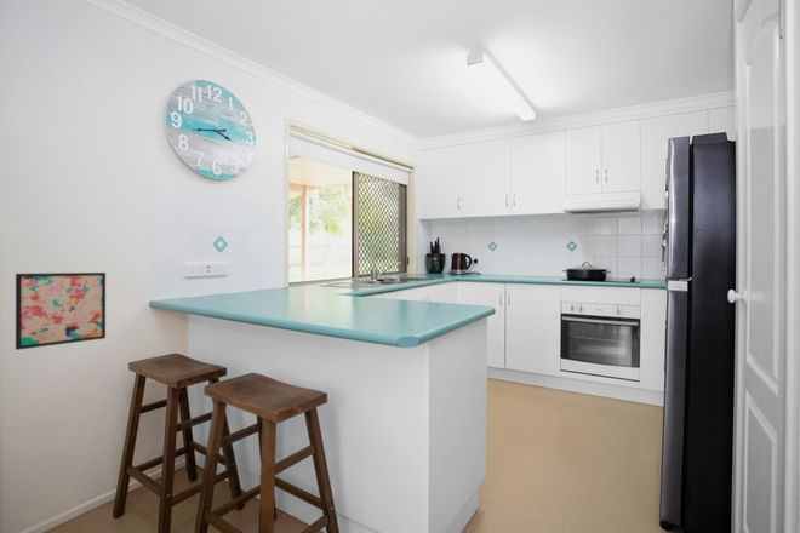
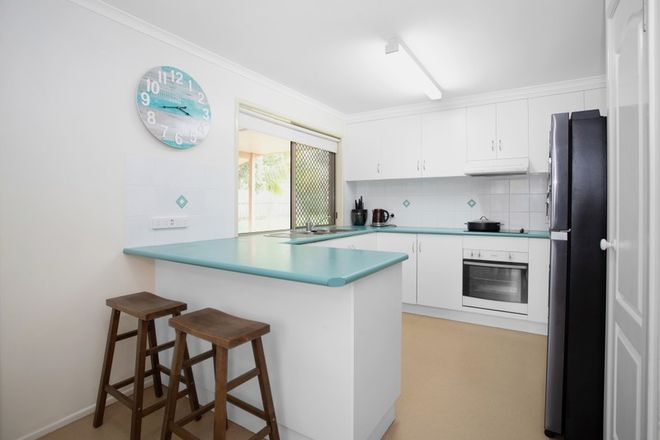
- wall art [15,271,107,351]
